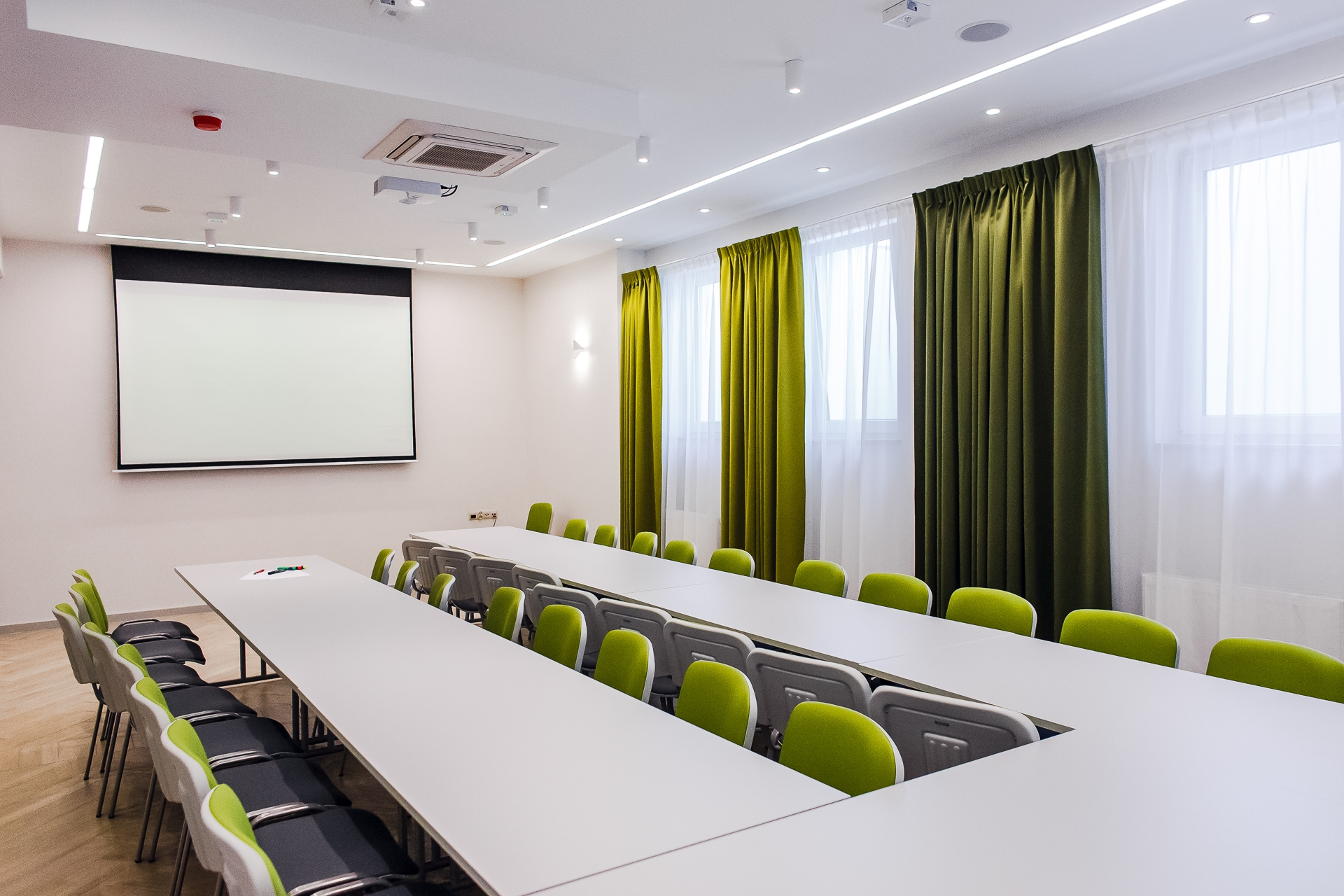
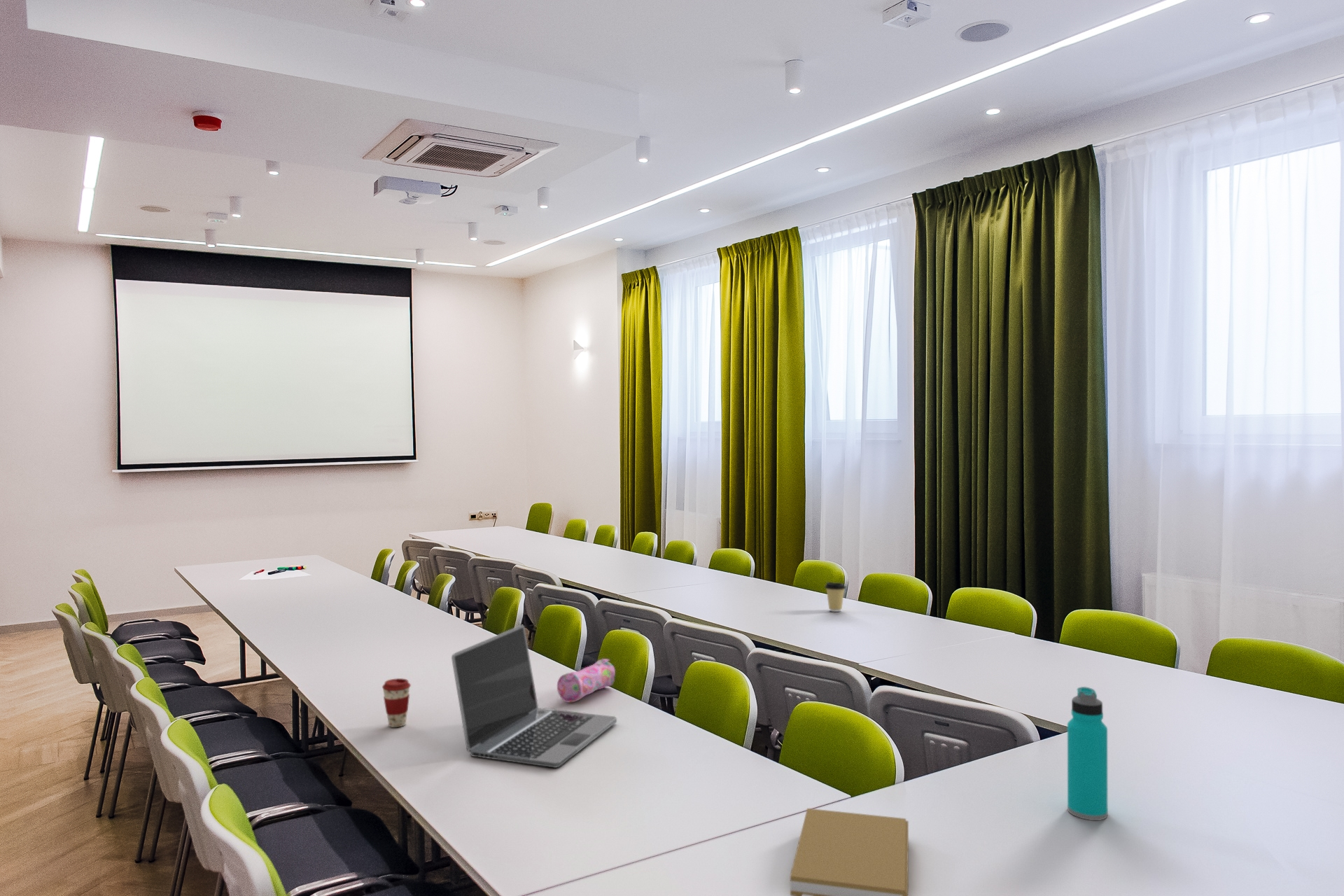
+ coffee cup [381,678,412,728]
+ water bottle [1067,686,1109,821]
+ coffee cup [824,582,846,612]
+ pencil case [556,658,616,703]
+ book [790,808,909,896]
+ laptop [451,624,617,769]
